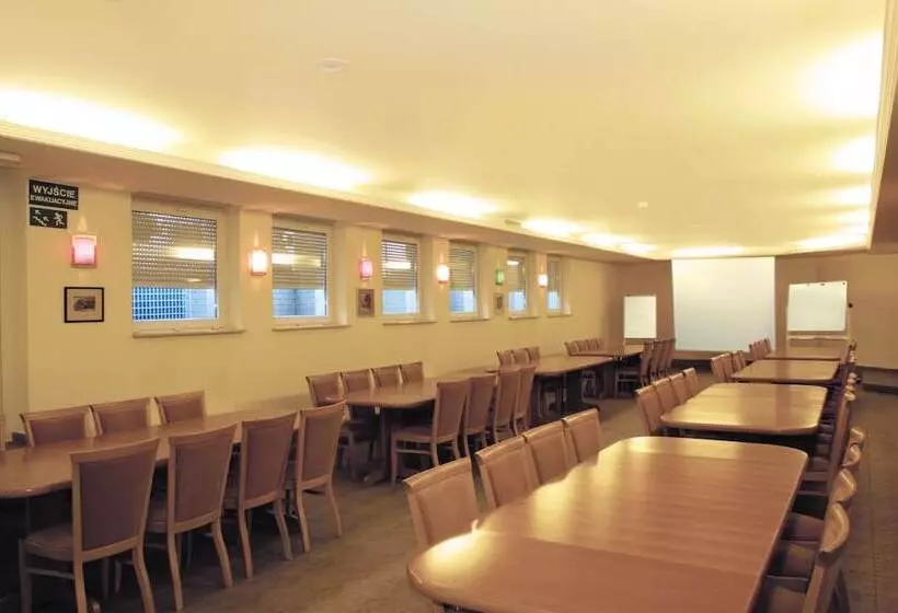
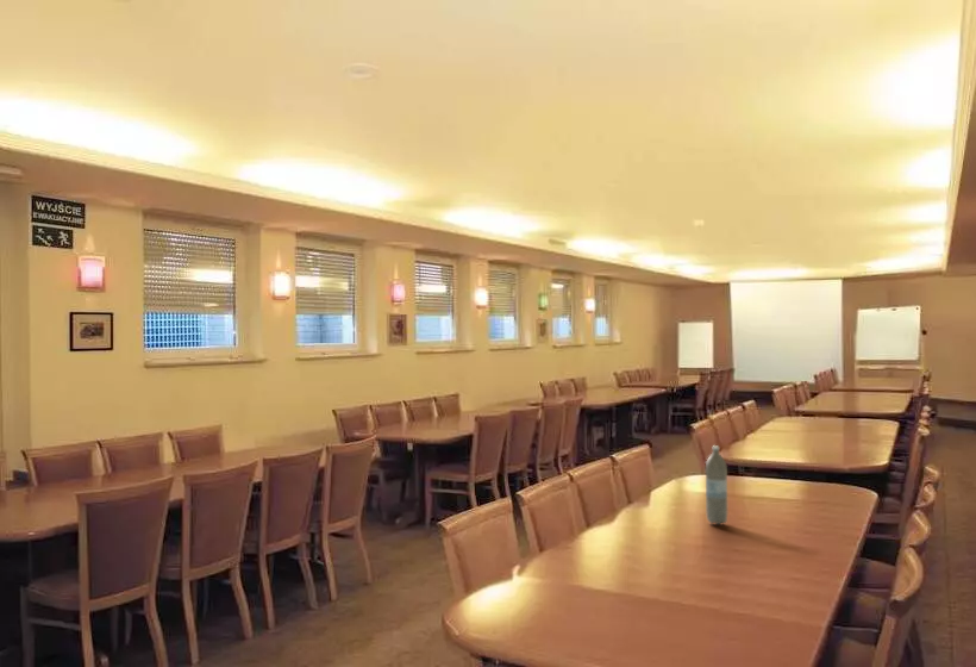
+ water bottle [705,444,728,525]
